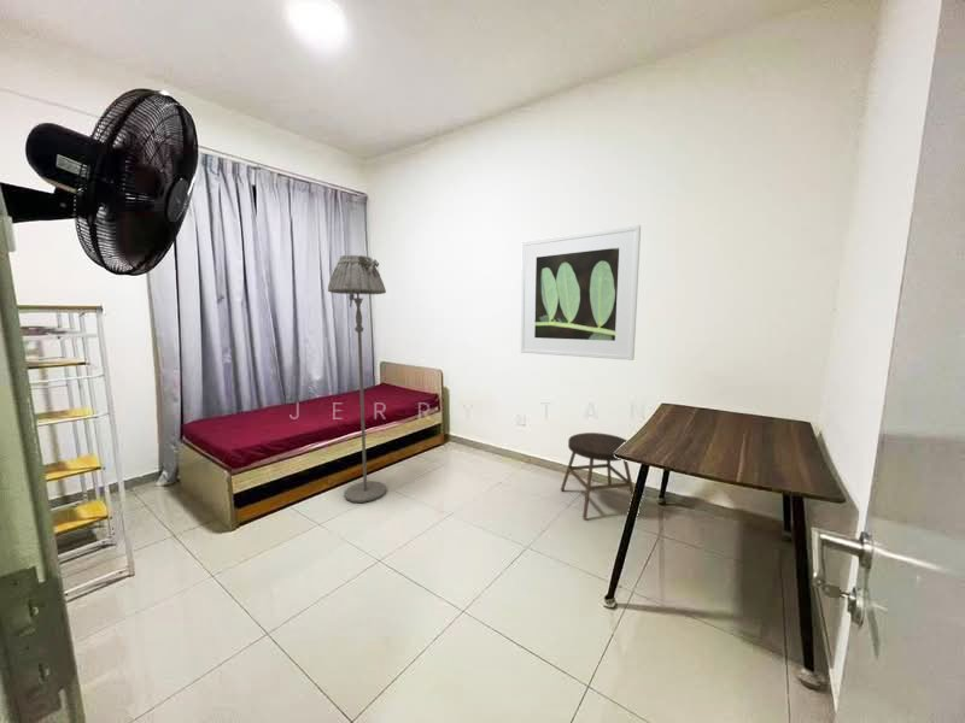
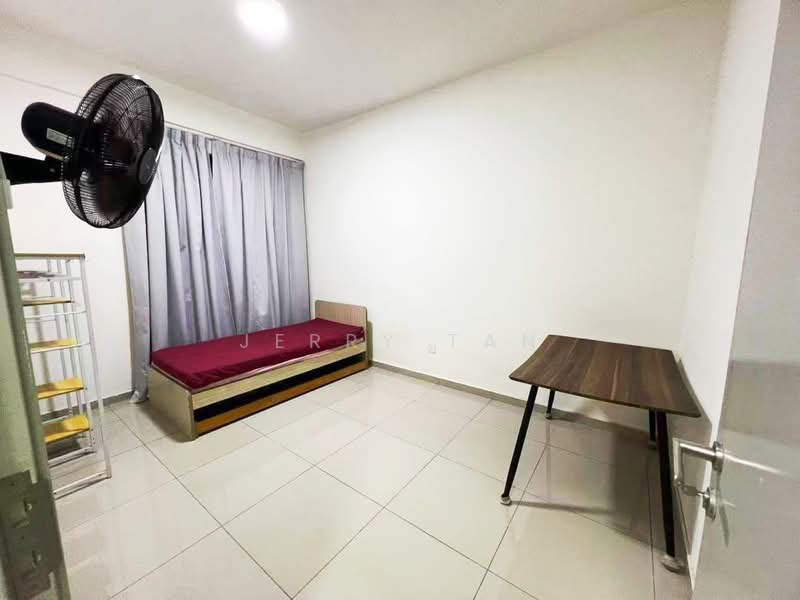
- floor lamp [327,253,387,504]
- stool [560,431,634,521]
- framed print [520,224,642,362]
